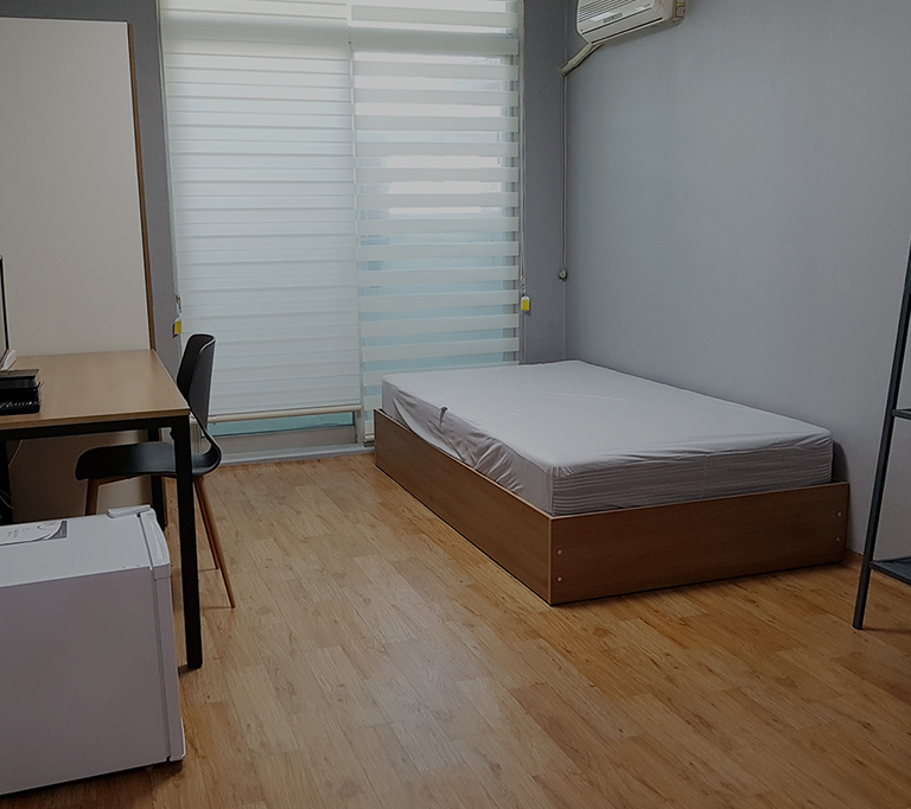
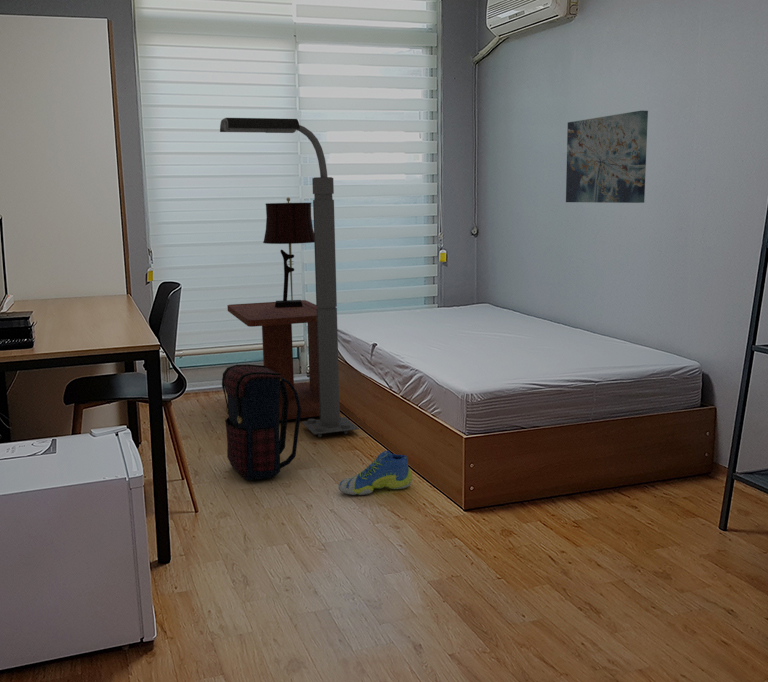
+ side table [227,299,320,421]
+ table lamp [262,196,314,307]
+ satchel [221,363,301,481]
+ floor lamp [219,117,360,438]
+ wall art [565,110,649,204]
+ sneaker [337,450,413,496]
